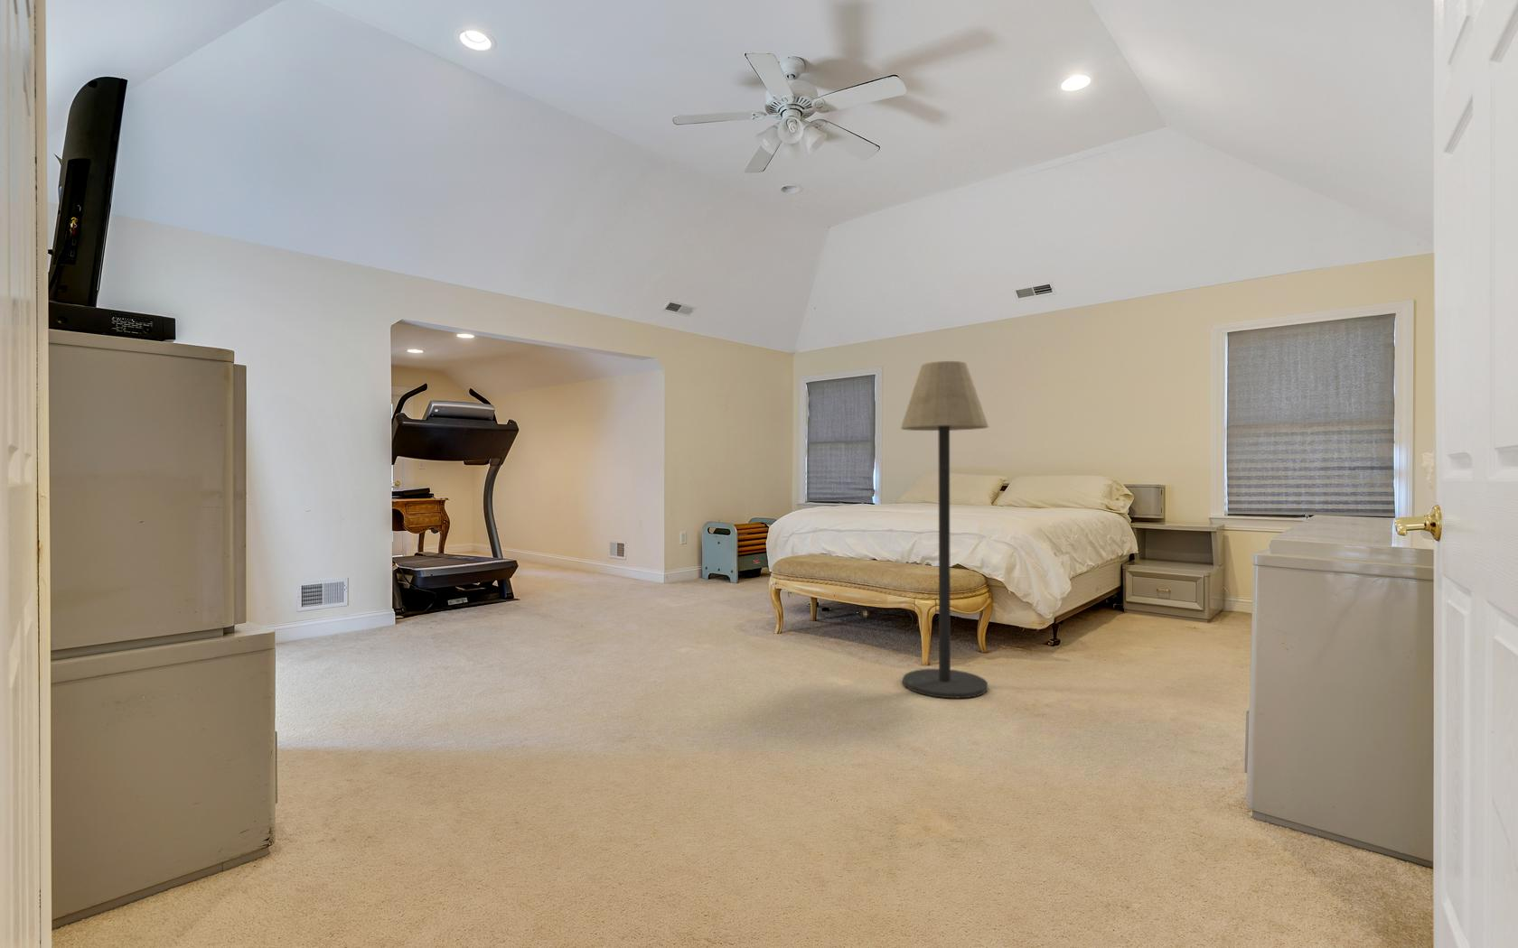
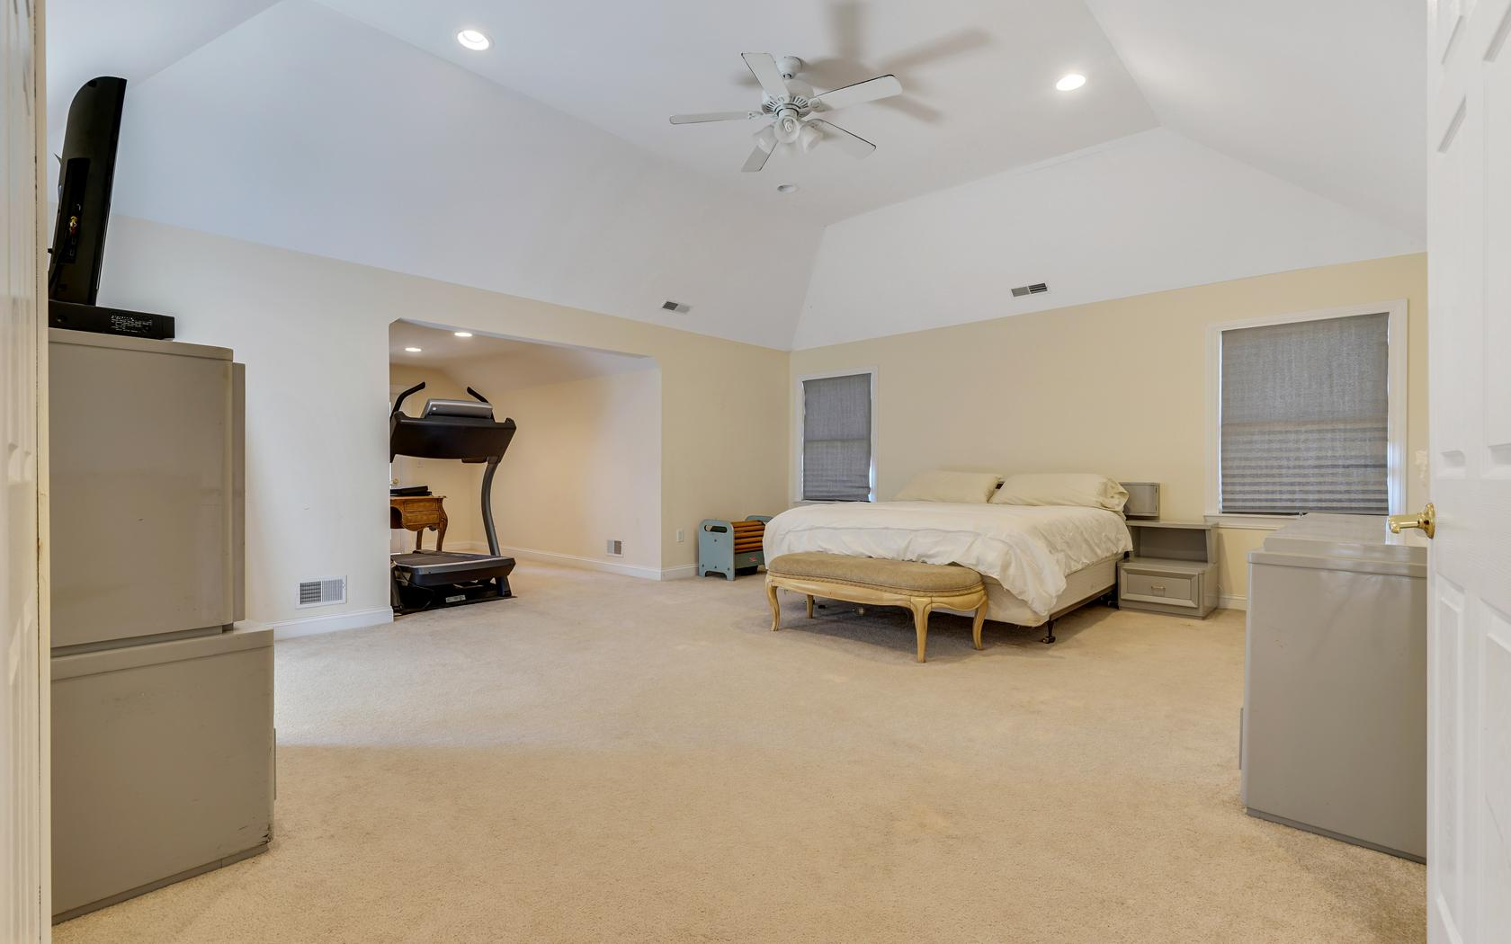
- floor lamp [899,360,989,700]
